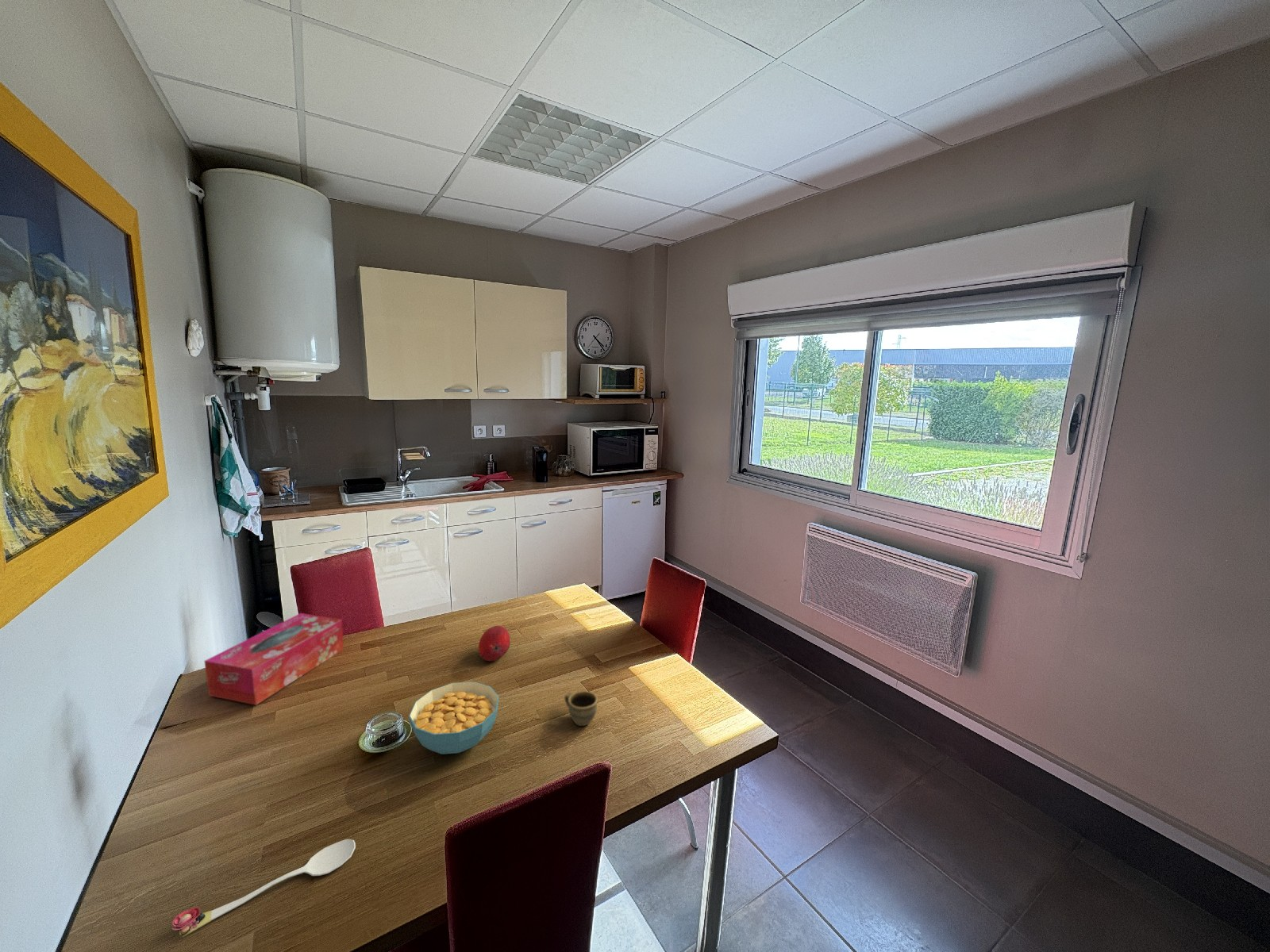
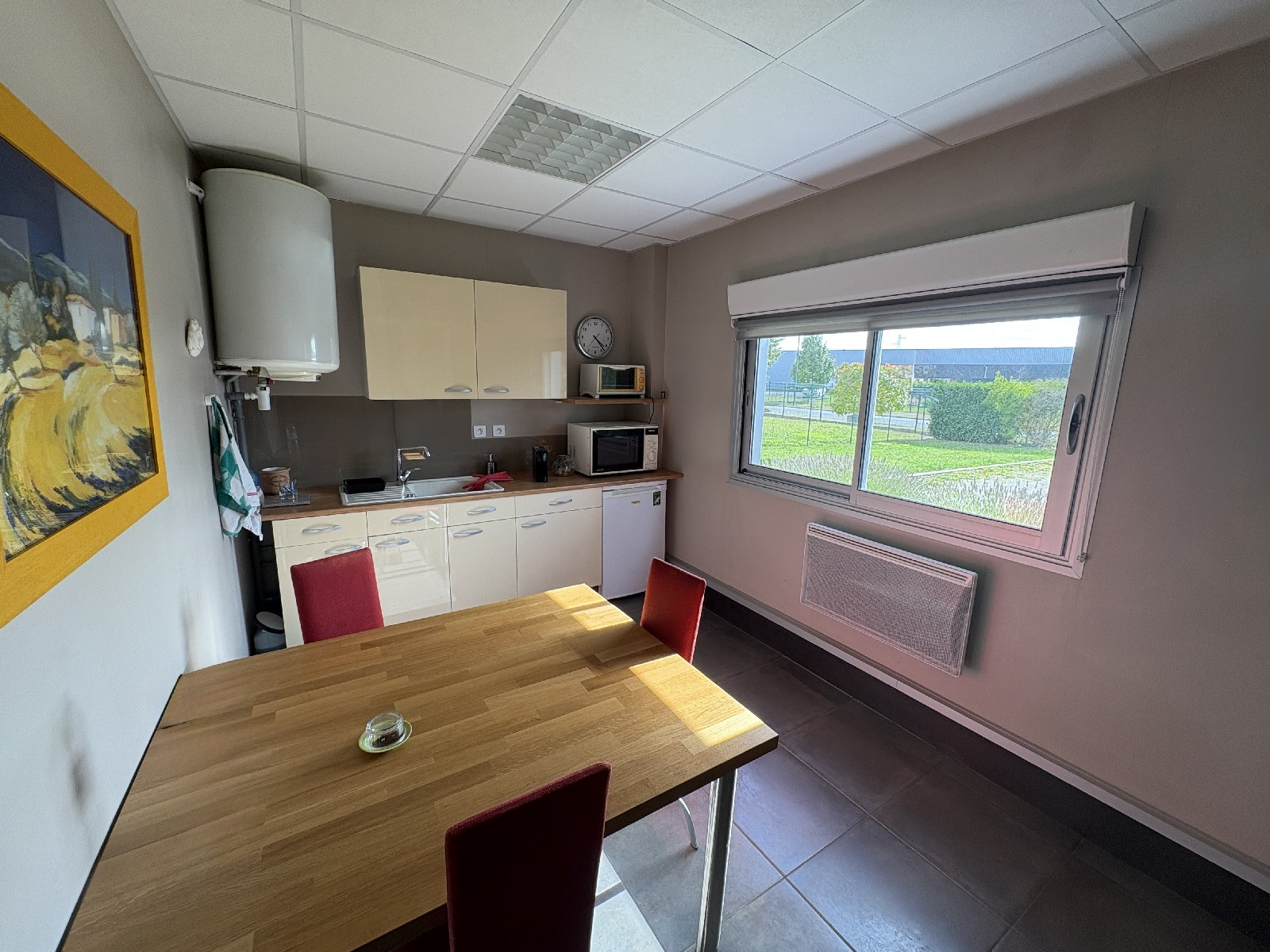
- cereal bowl [408,681,500,755]
- spoon [171,839,356,939]
- fruit [477,625,511,662]
- tissue box [203,612,344,706]
- cup [564,690,598,727]
